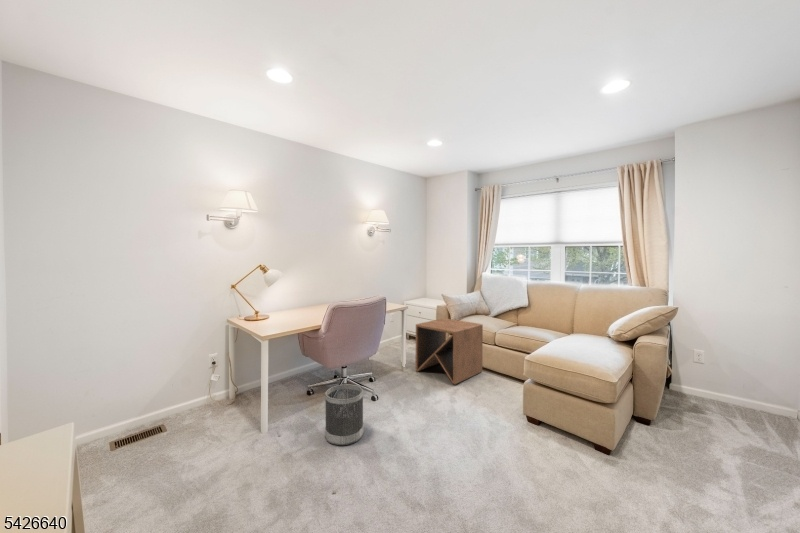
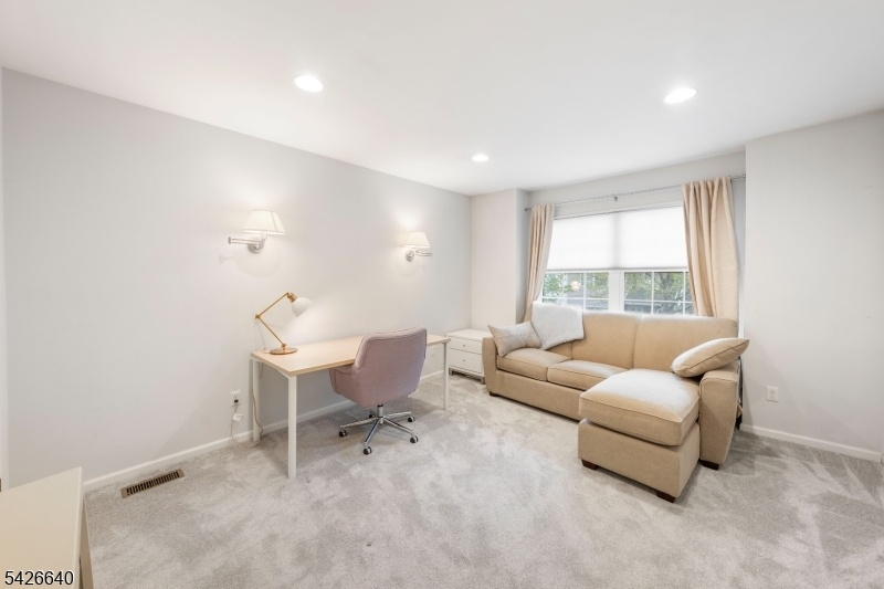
- side table [415,317,484,385]
- wastebasket [324,383,365,446]
